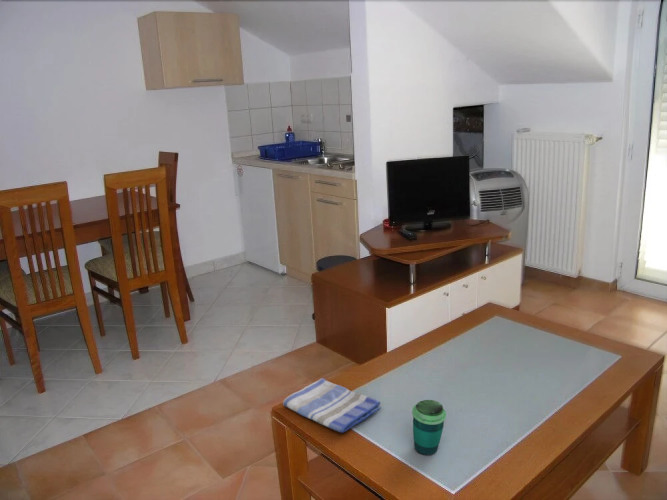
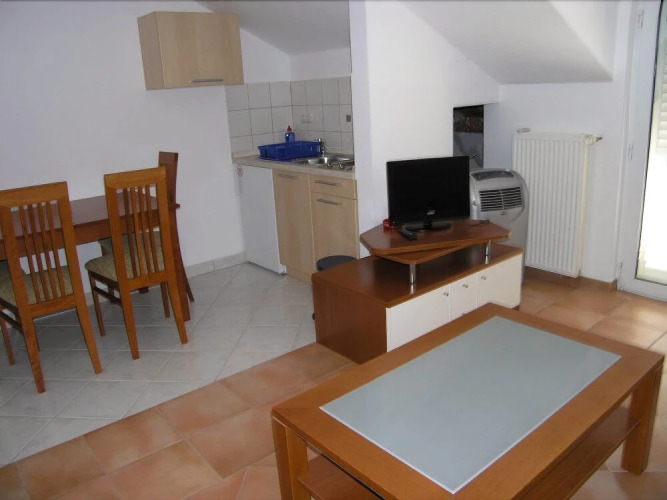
- dish towel [282,377,382,434]
- cup [411,399,447,456]
